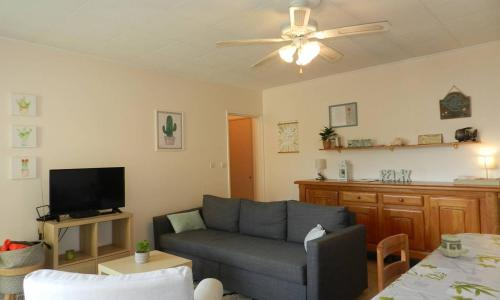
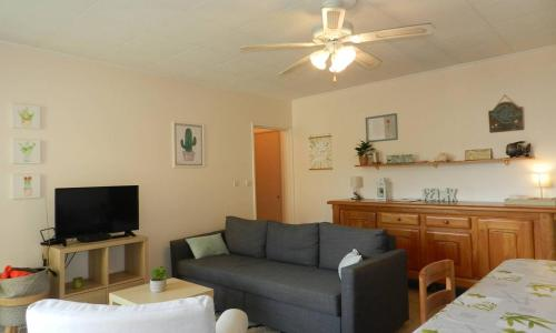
- cup [440,233,463,258]
